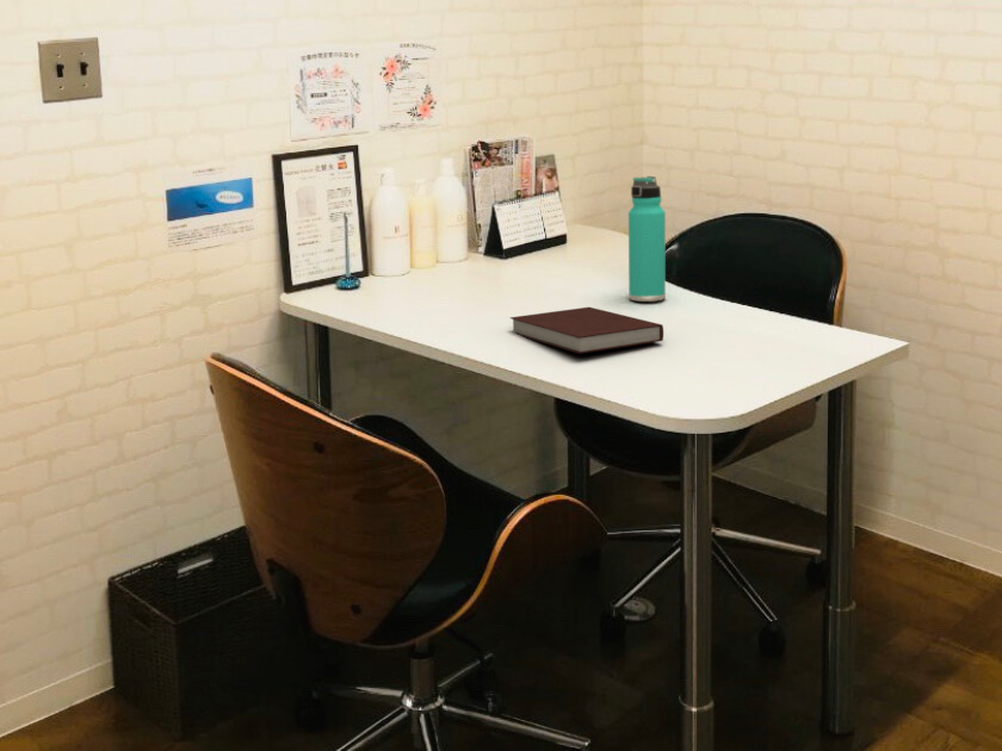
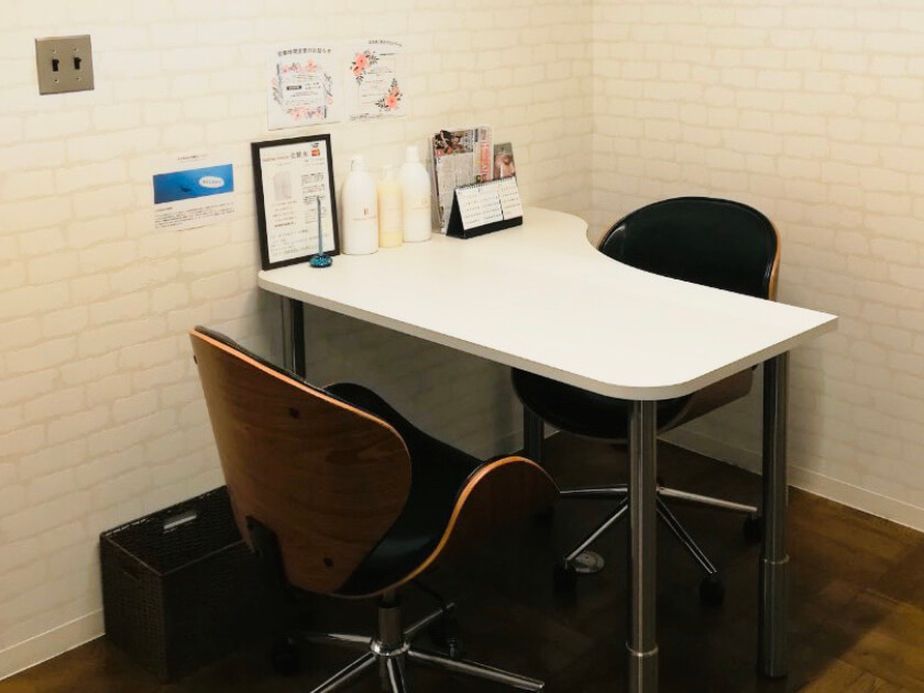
- thermos bottle [627,175,667,303]
- notebook [509,306,664,355]
